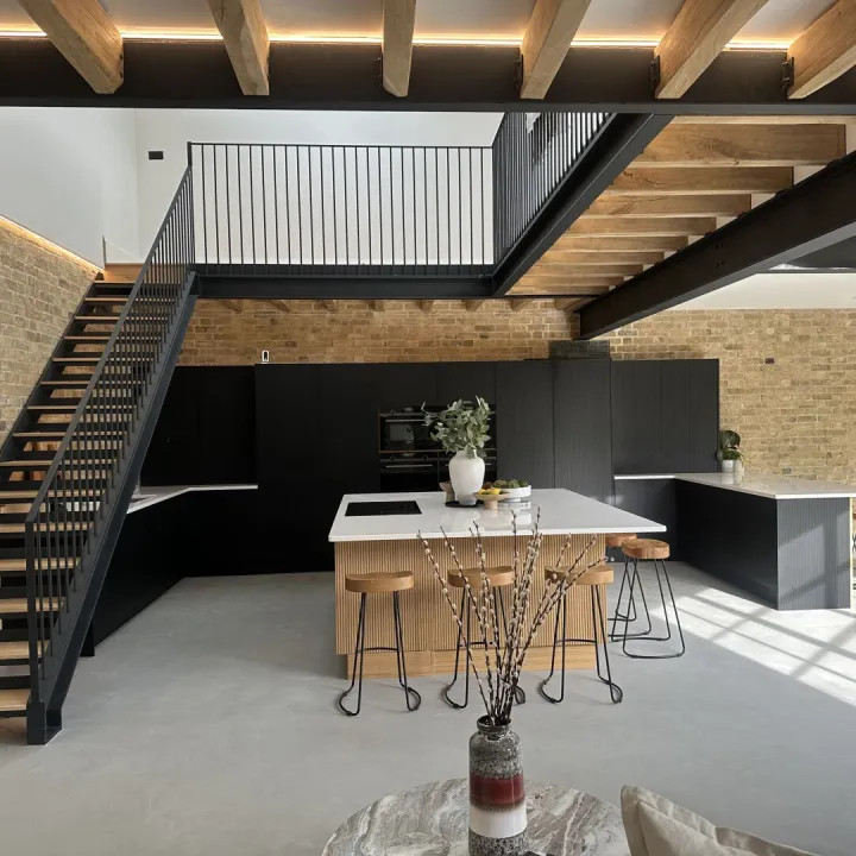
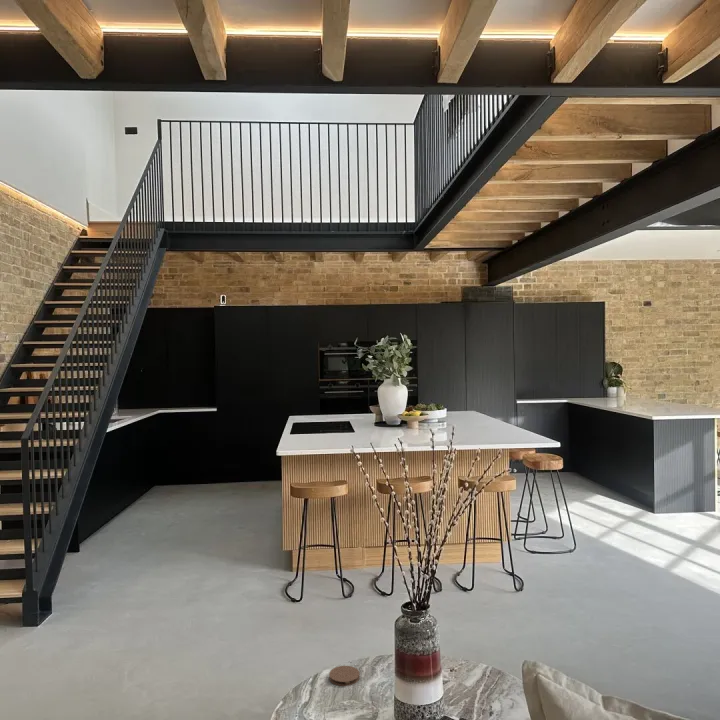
+ coaster [328,665,361,687]
